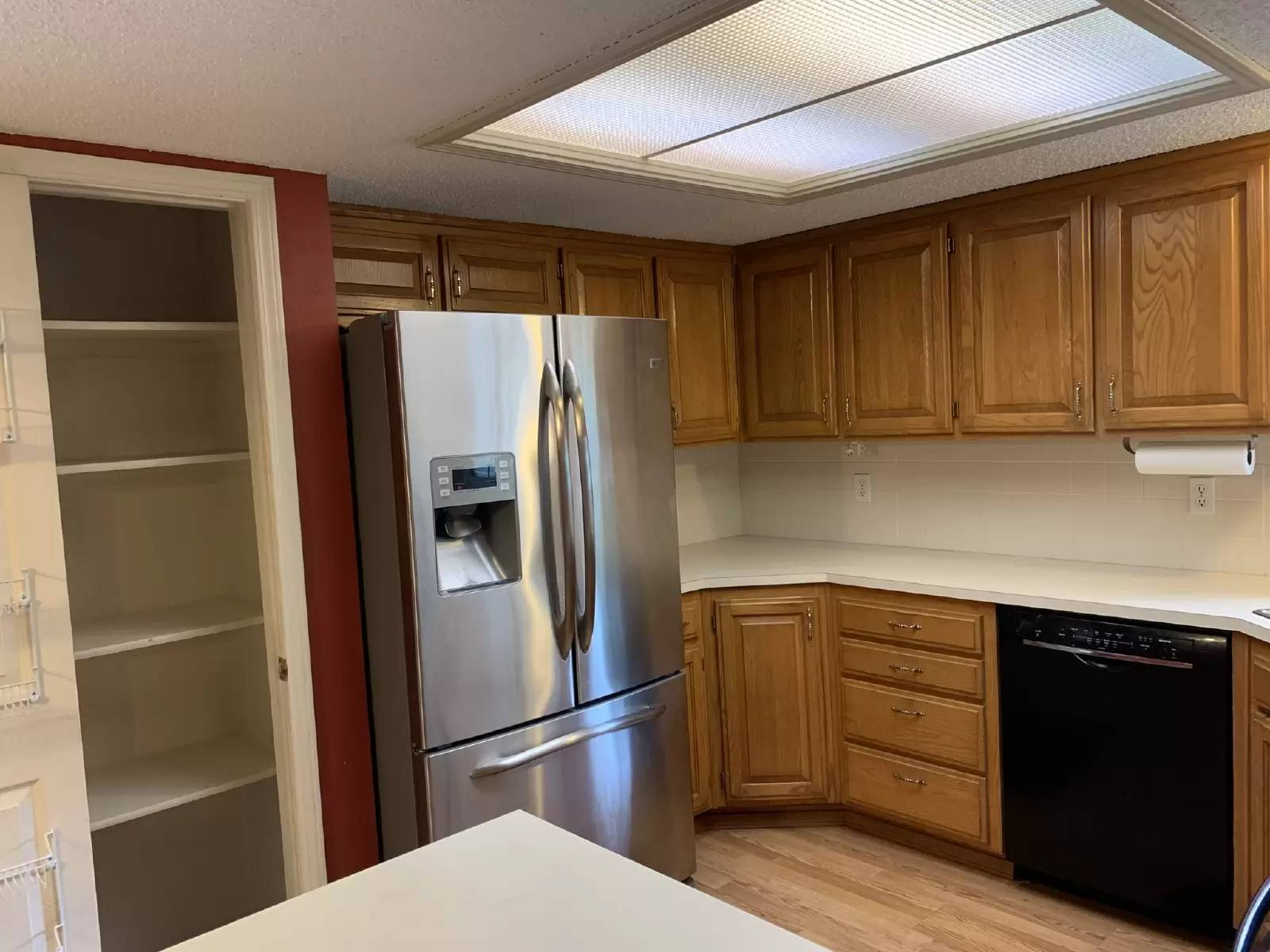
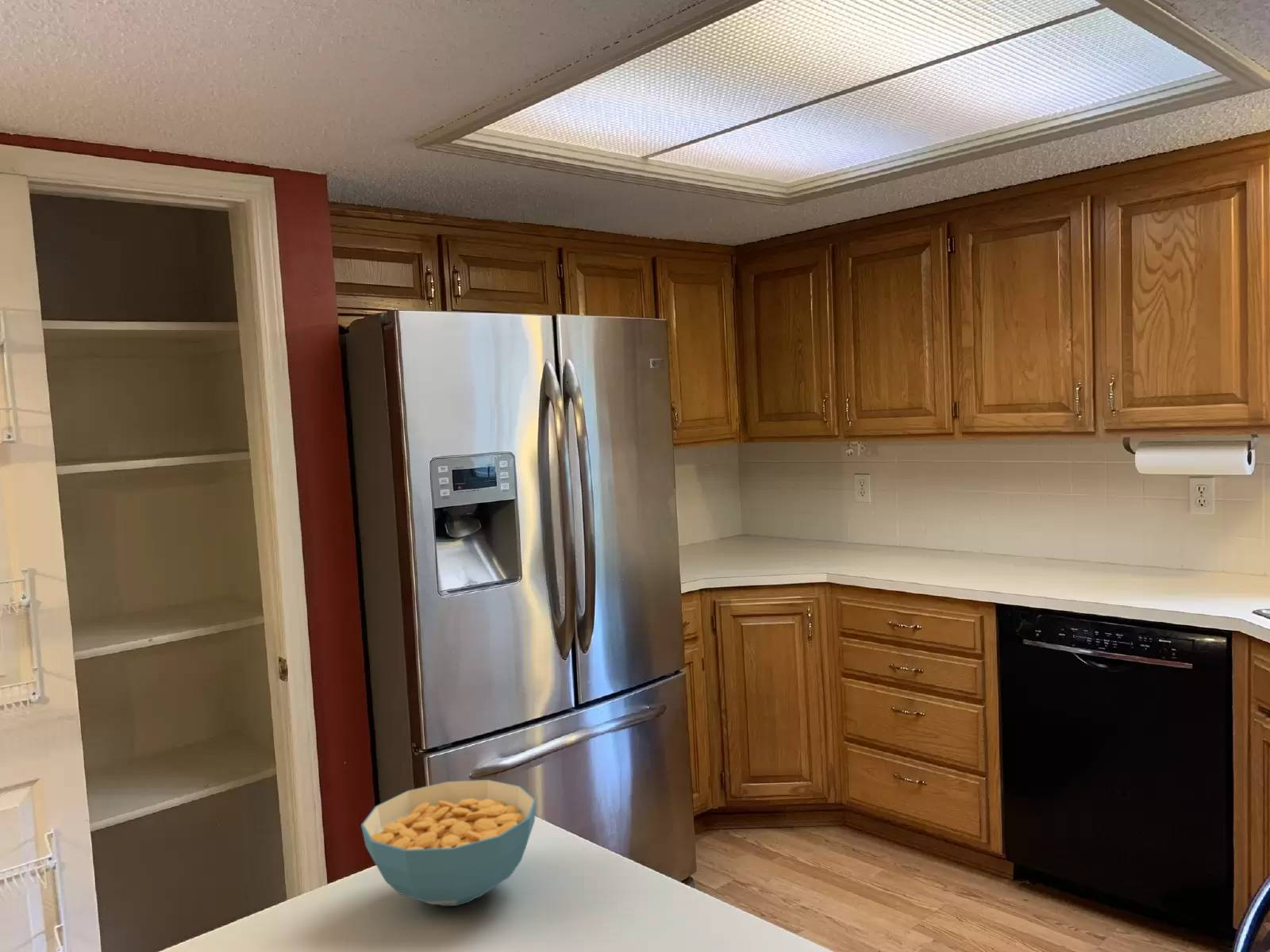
+ cereal bowl [360,779,537,907]
